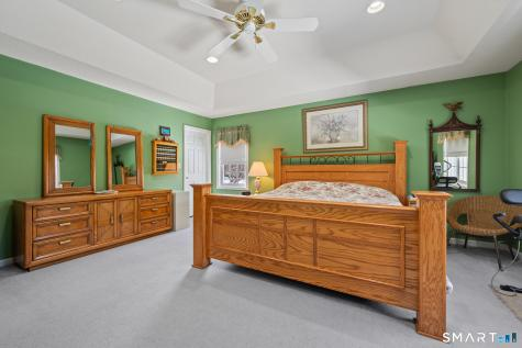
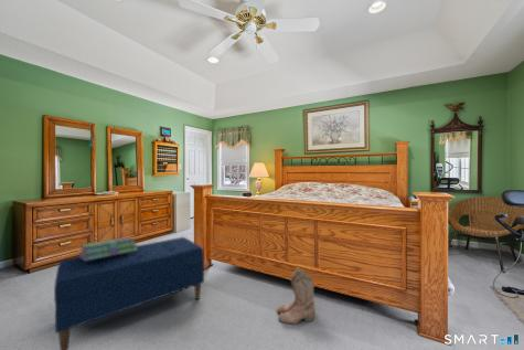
+ bench [53,236,205,350]
+ stack of books [78,236,138,261]
+ boots [276,267,317,325]
